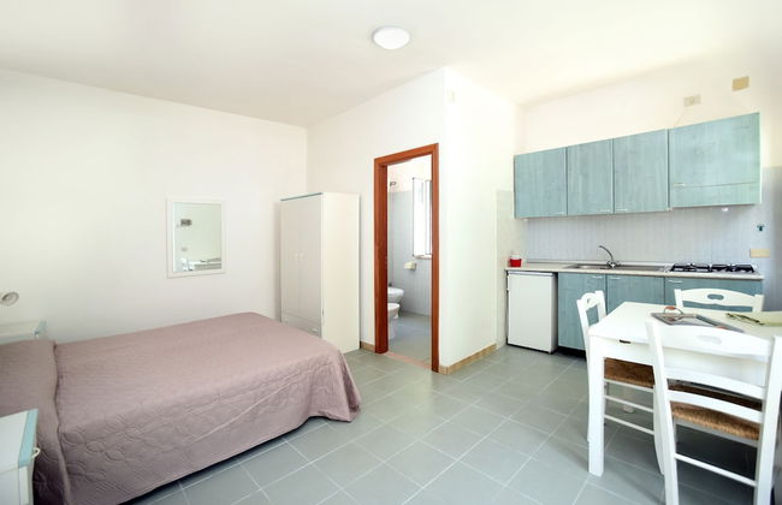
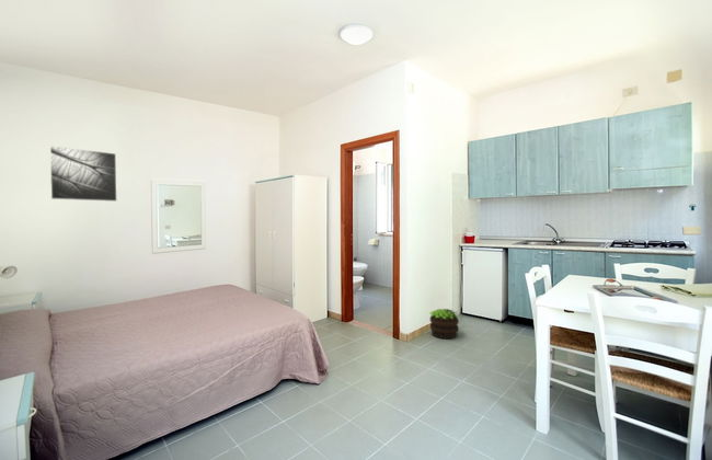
+ potted plant [428,308,460,340]
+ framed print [49,145,118,203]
